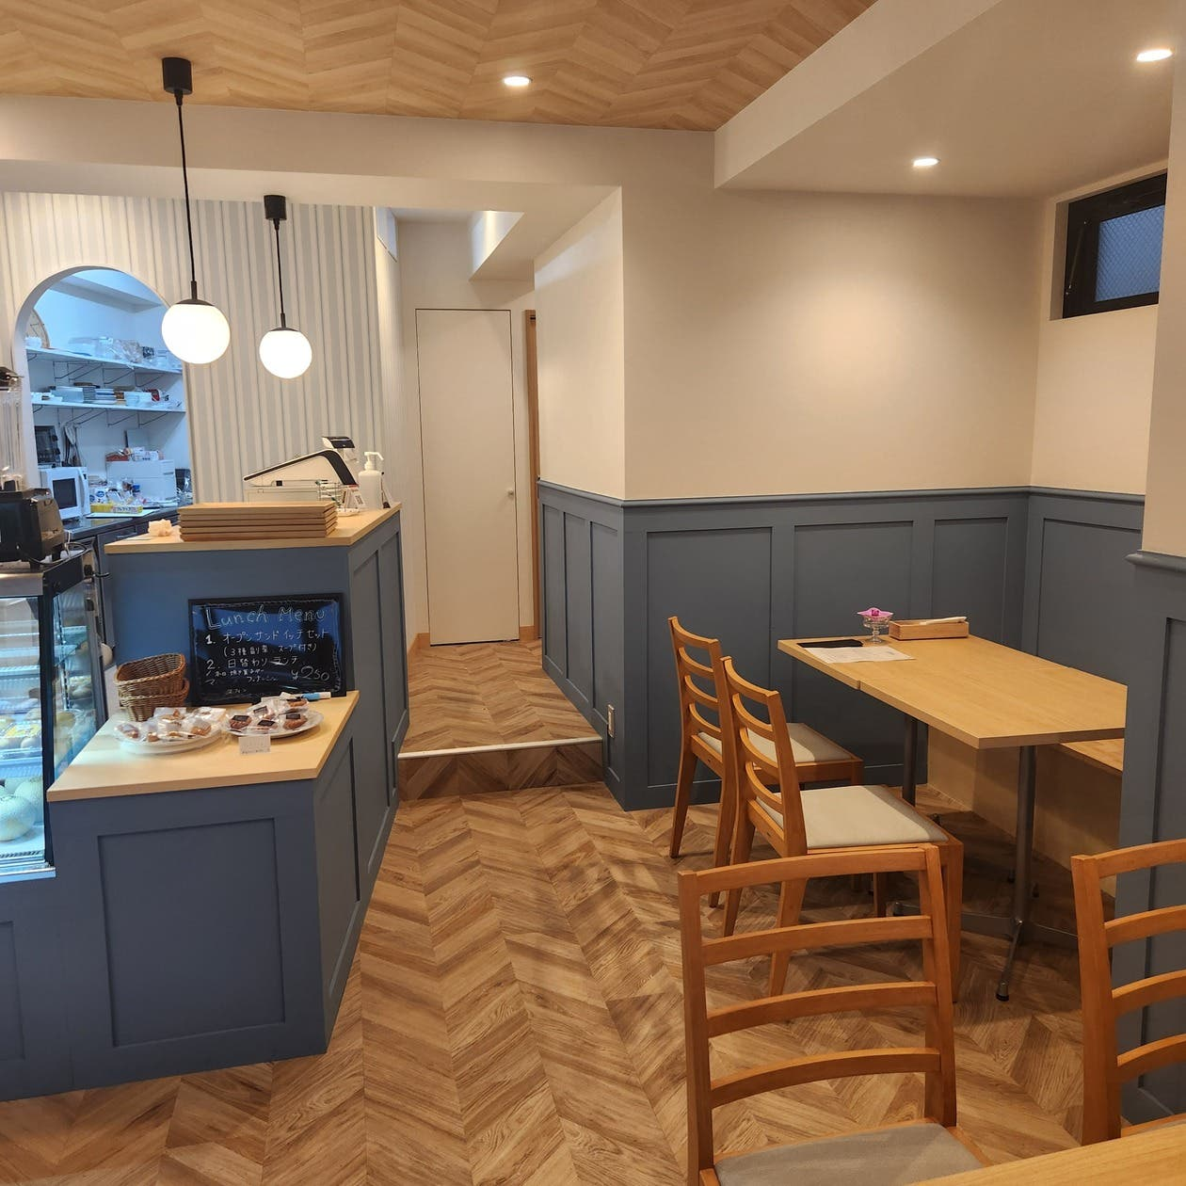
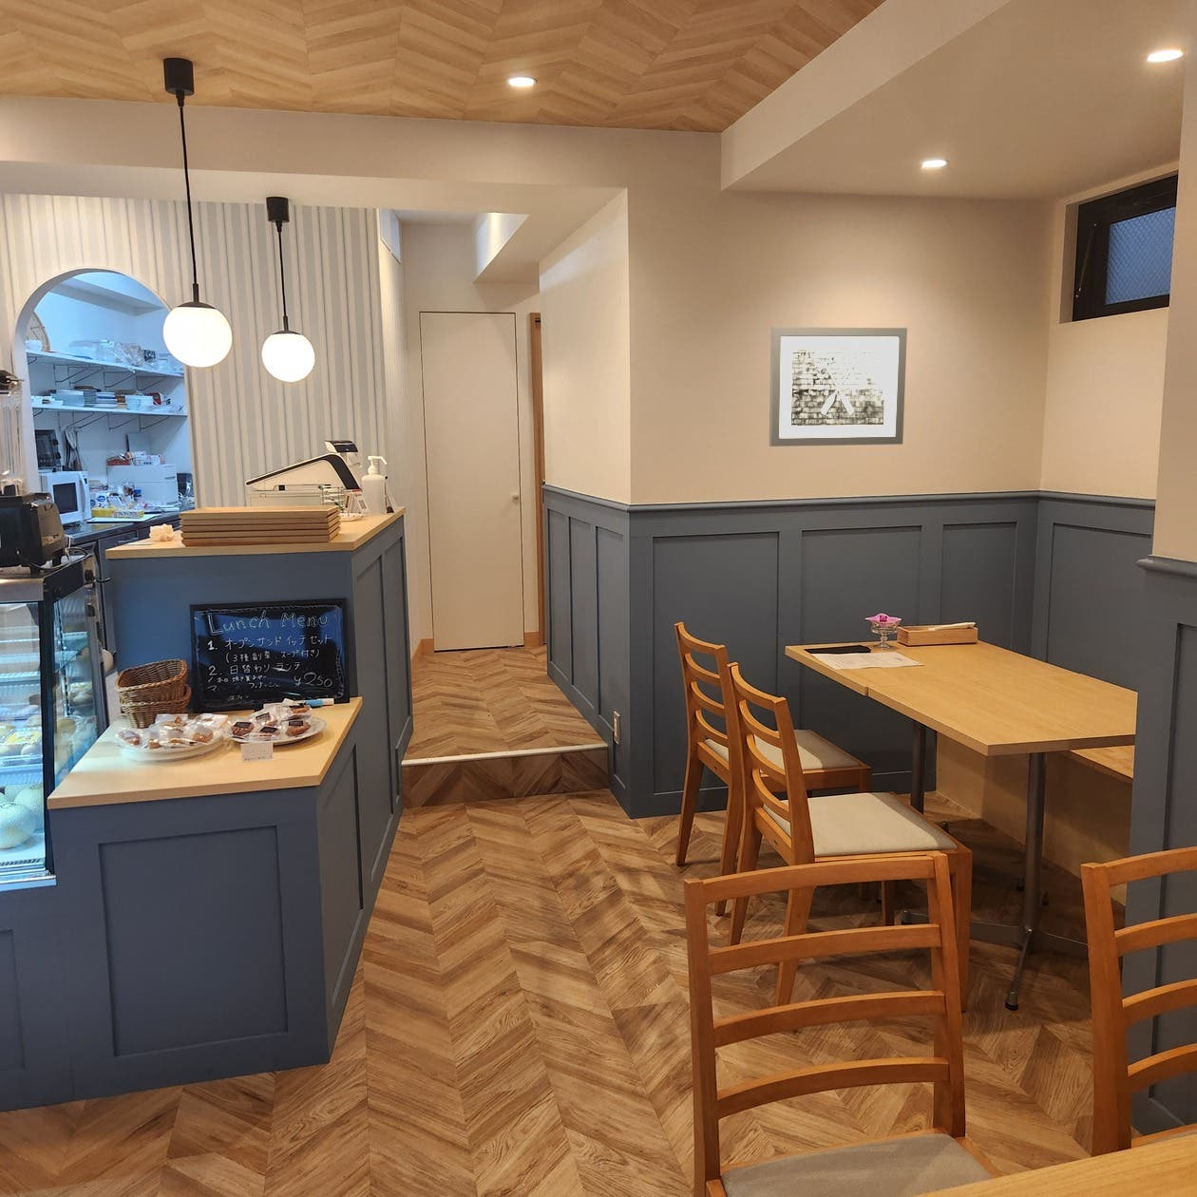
+ wall art [768,326,909,447]
